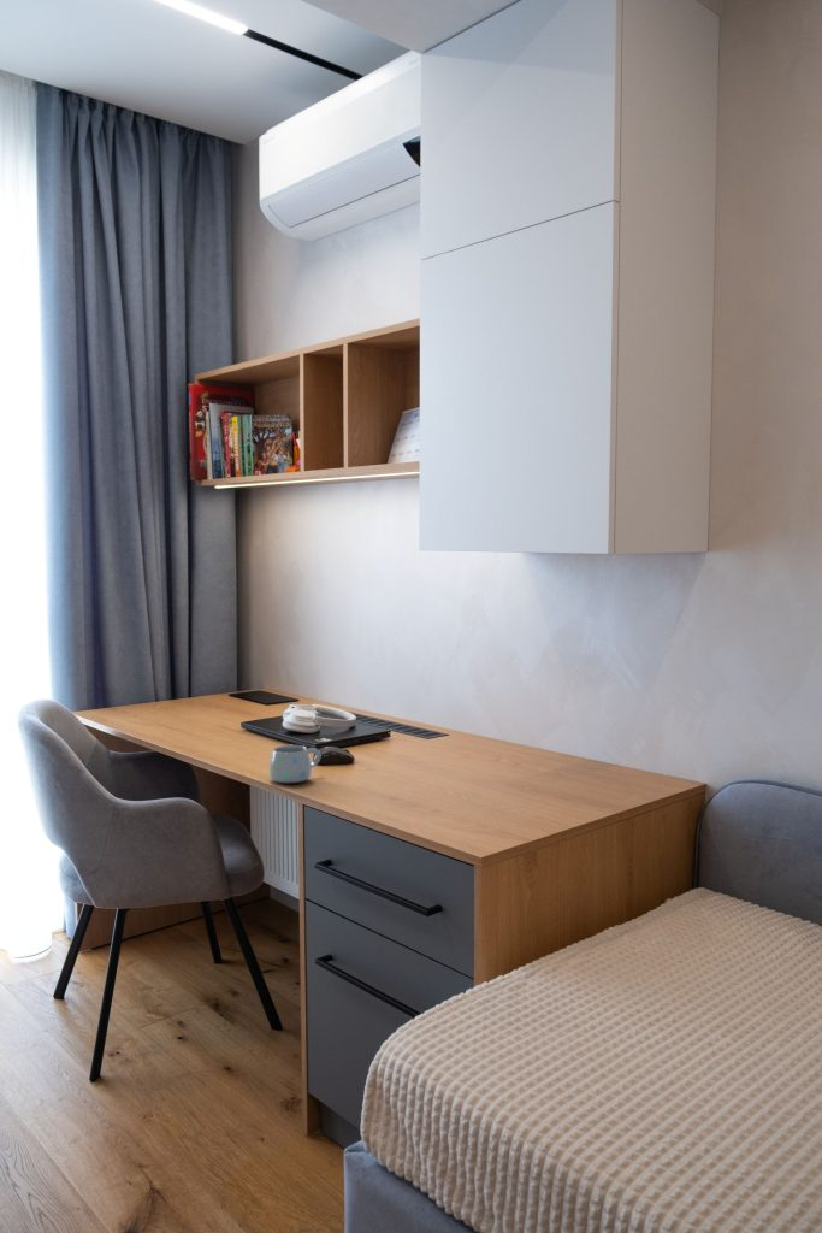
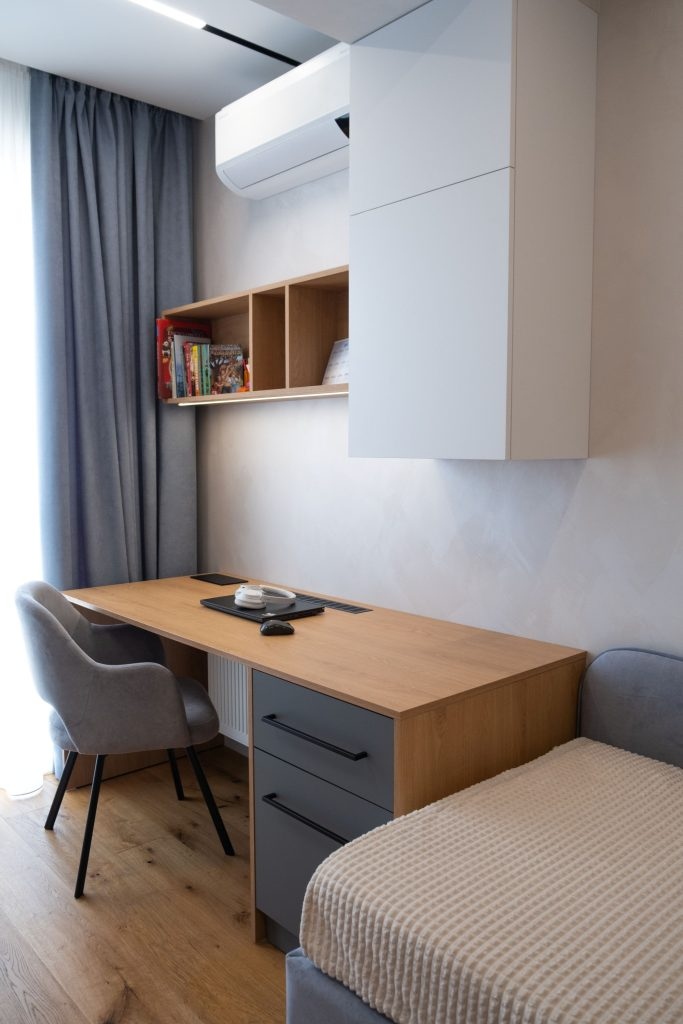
- mug [268,744,321,784]
